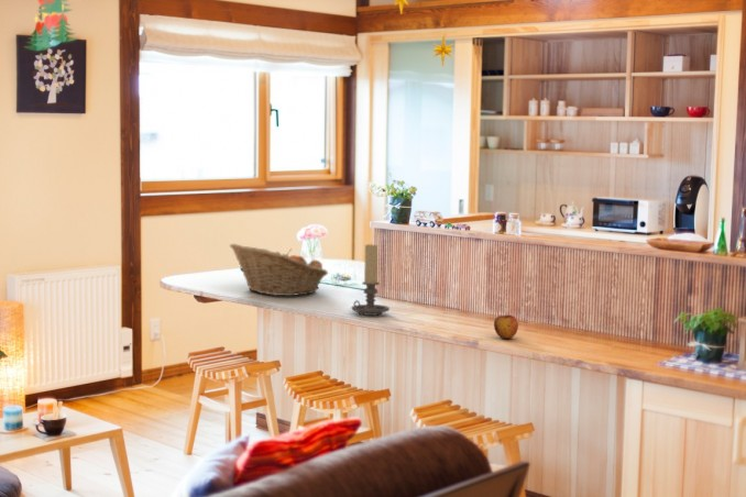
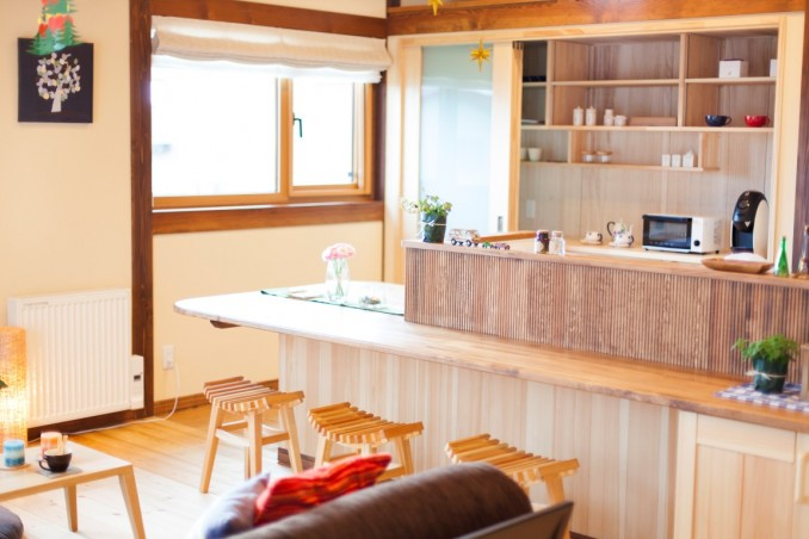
- apple [493,313,519,340]
- candle holder [350,242,391,317]
- fruit basket [229,242,329,297]
